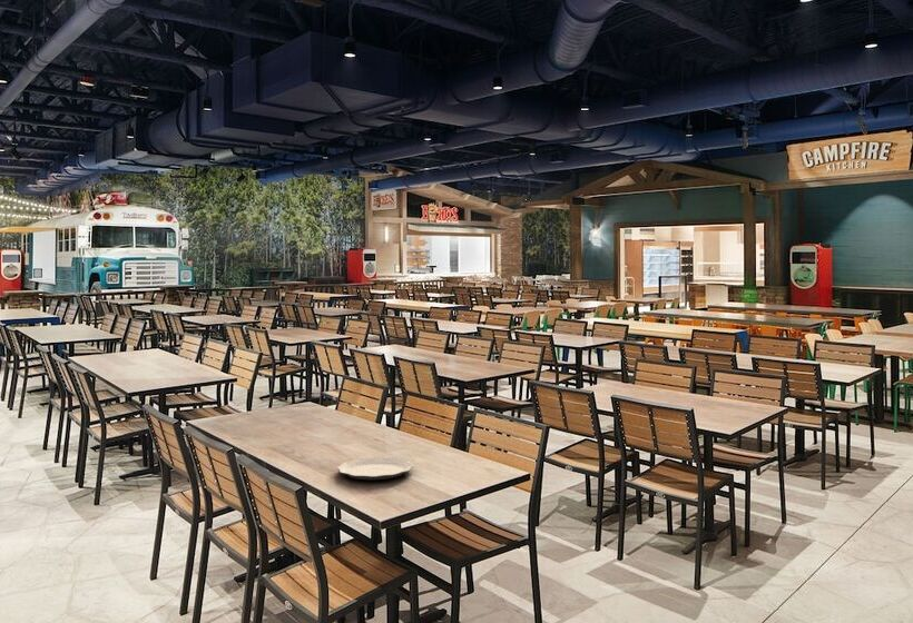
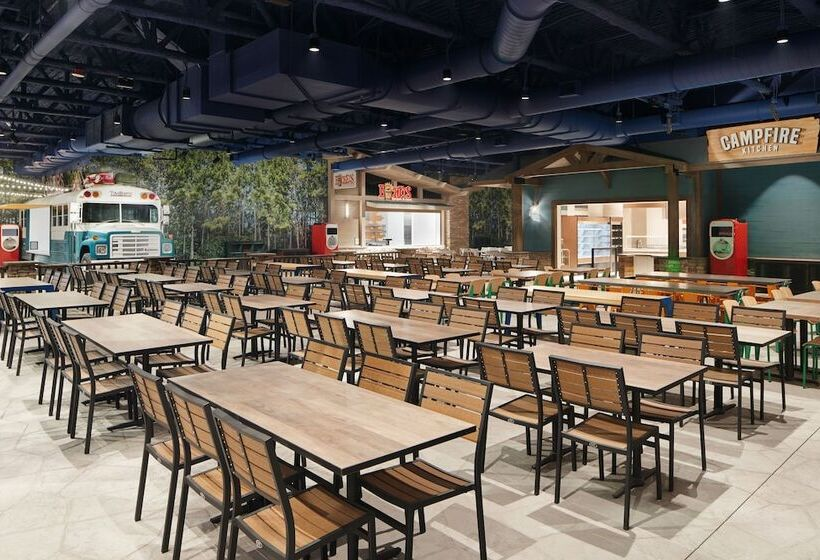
- plate [336,456,414,481]
